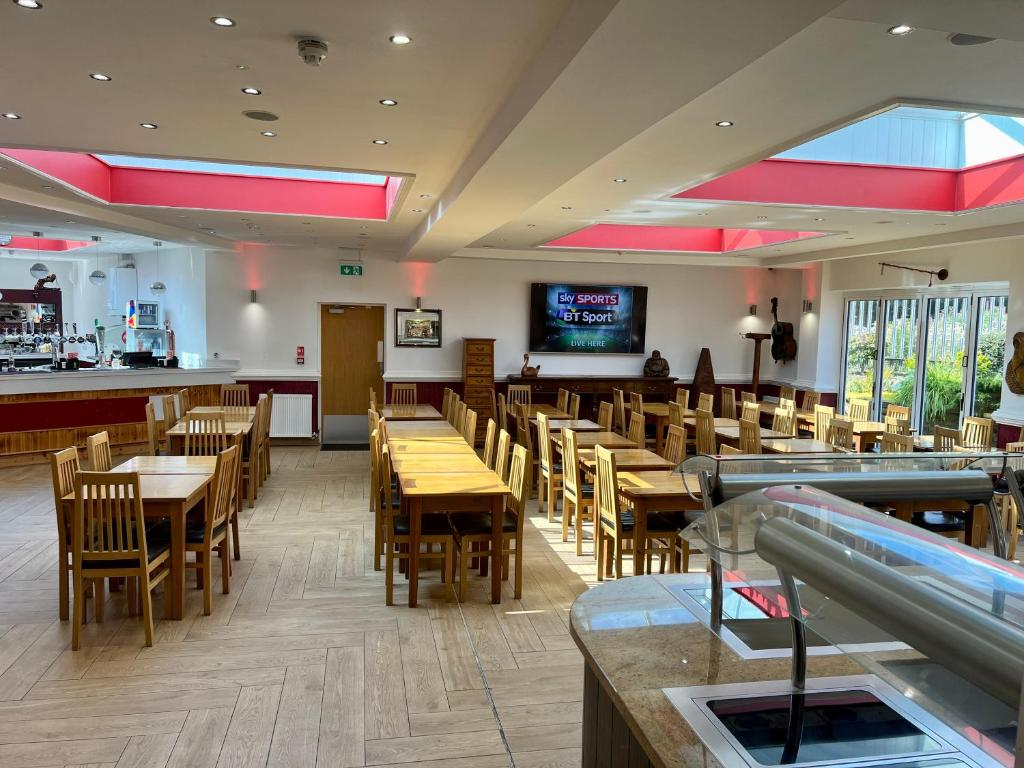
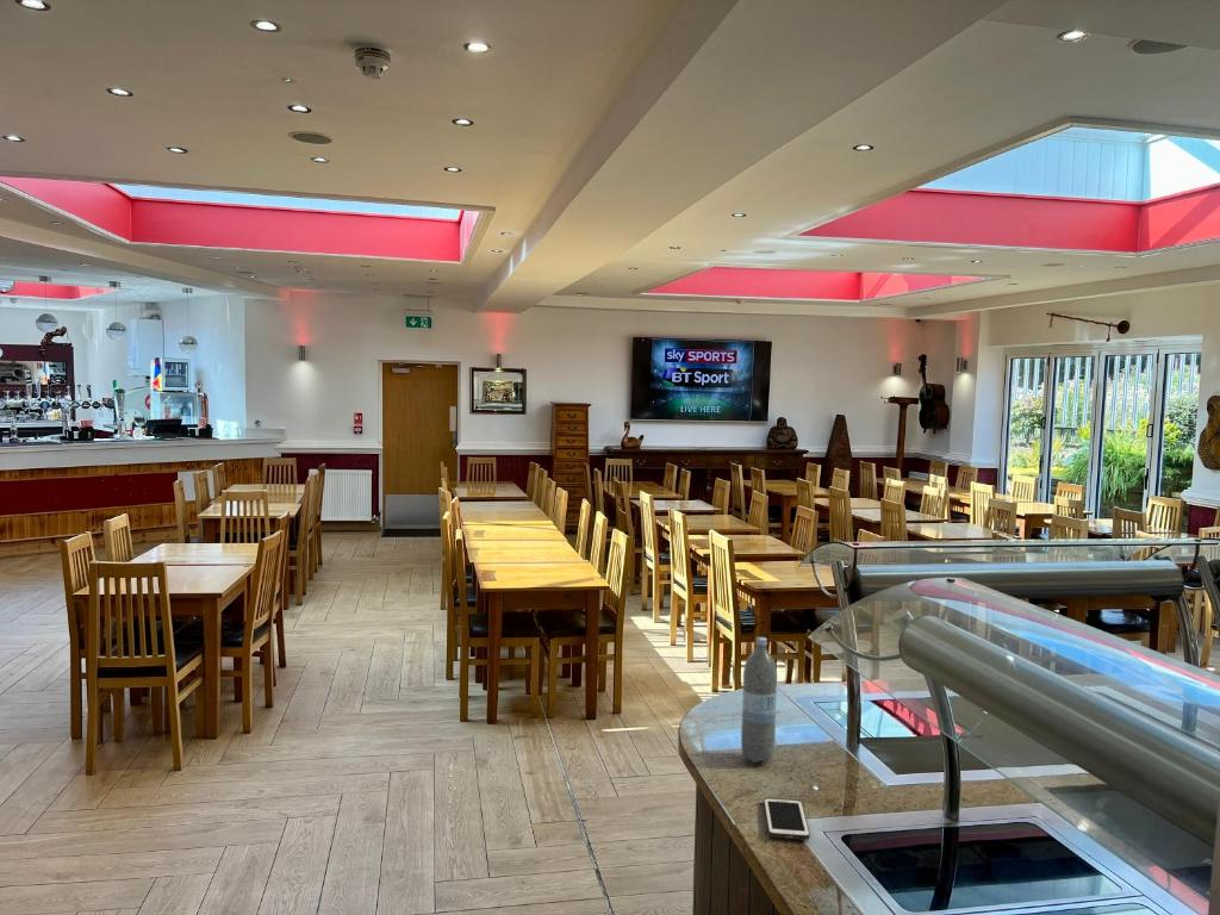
+ cell phone [762,797,811,841]
+ water bottle [740,636,778,764]
